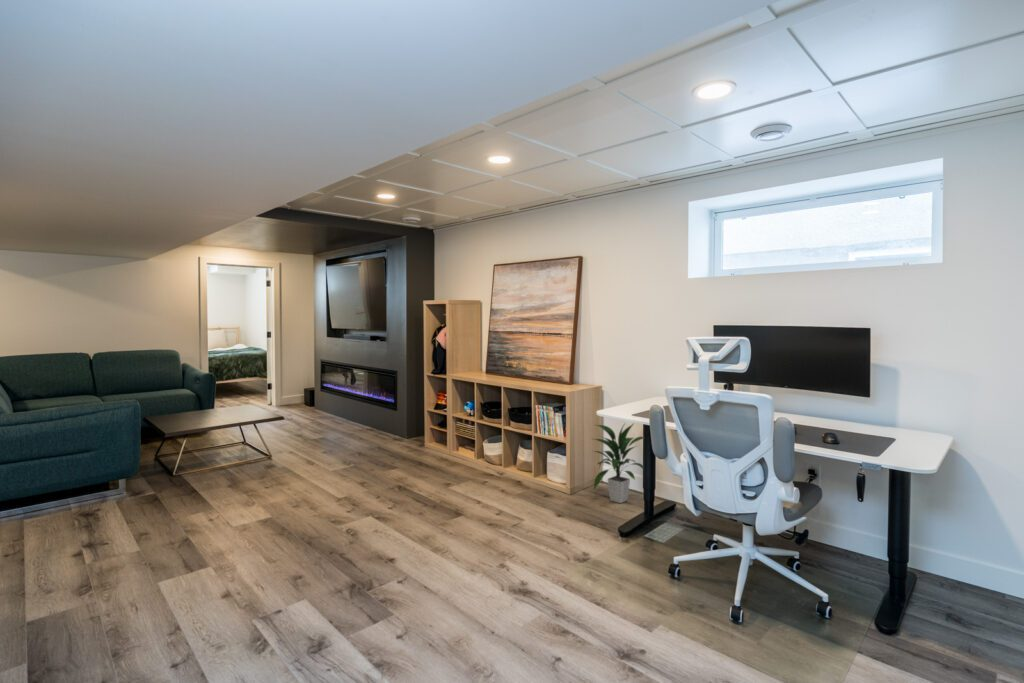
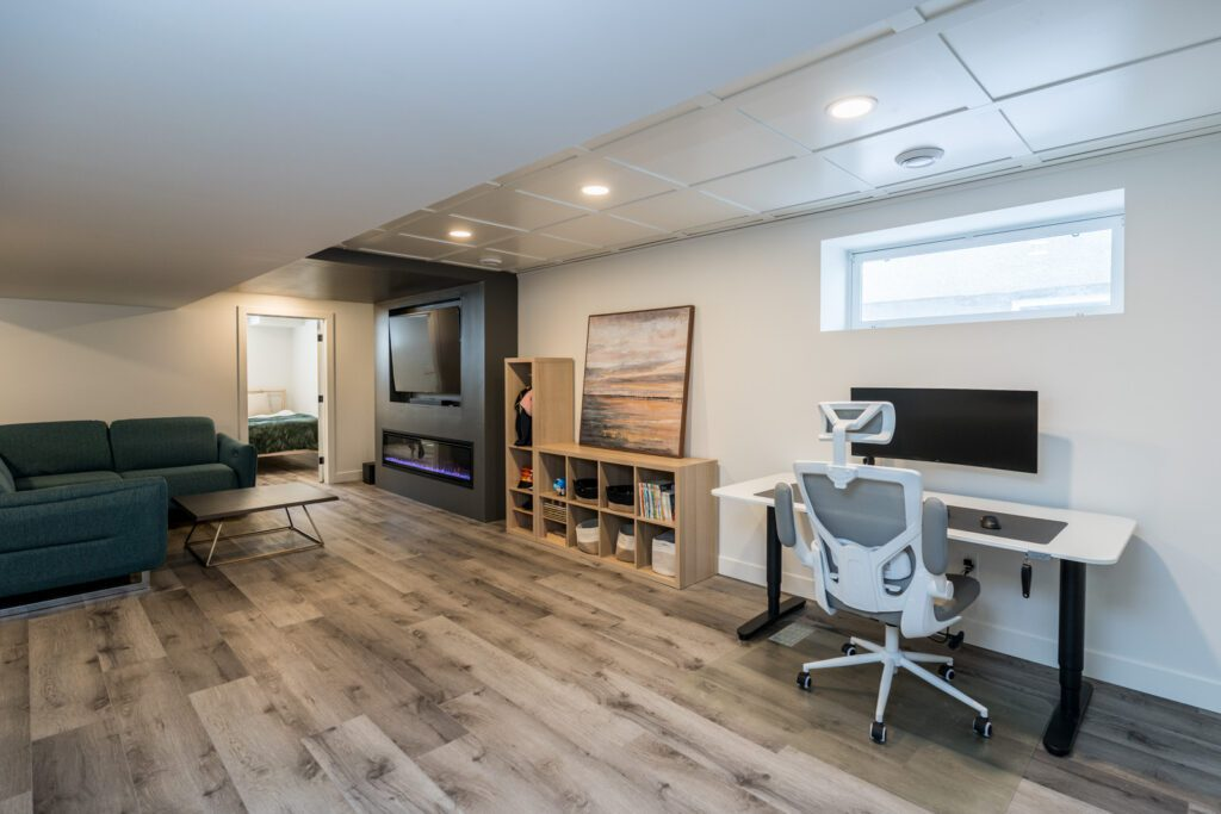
- indoor plant [589,422,644,504]
